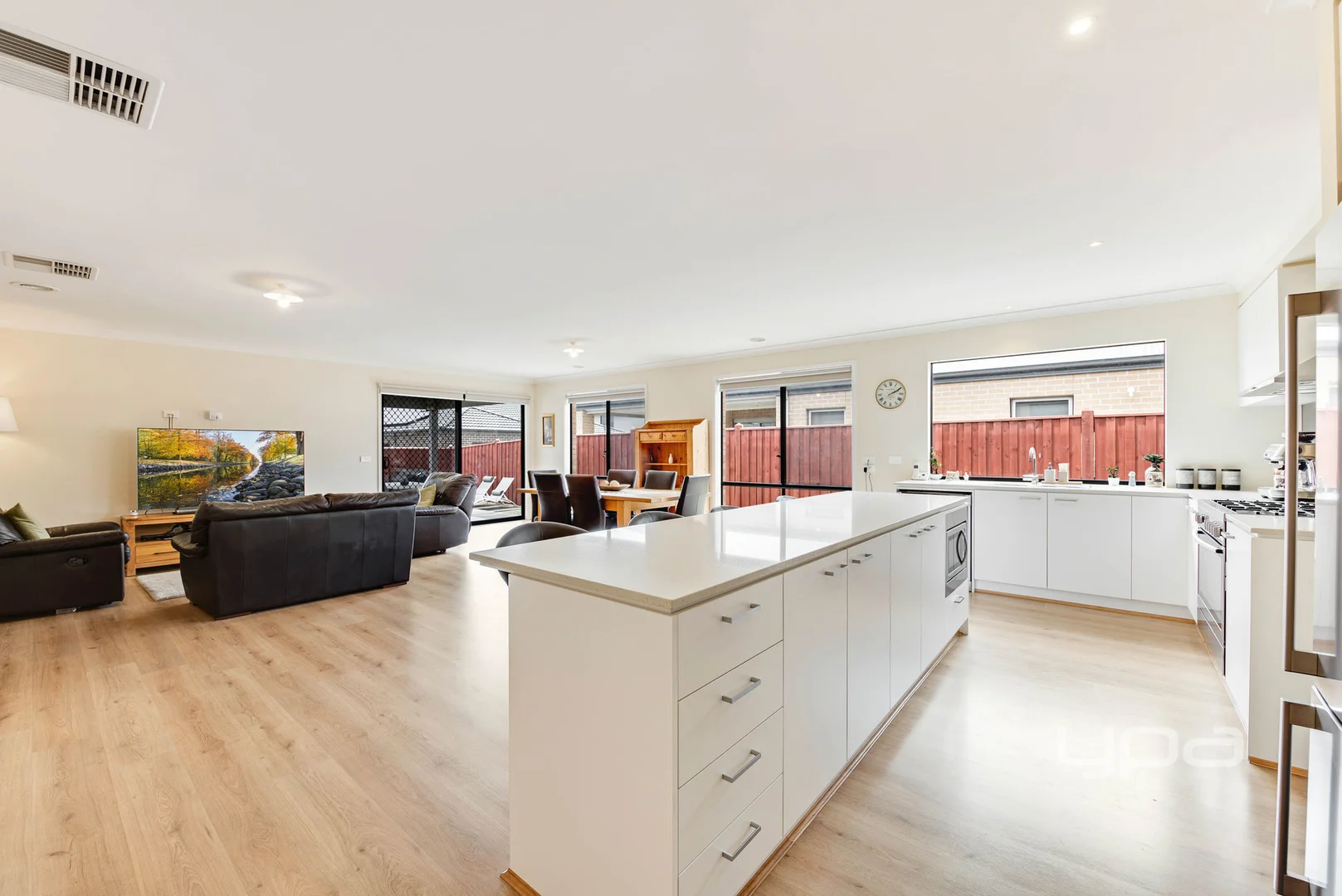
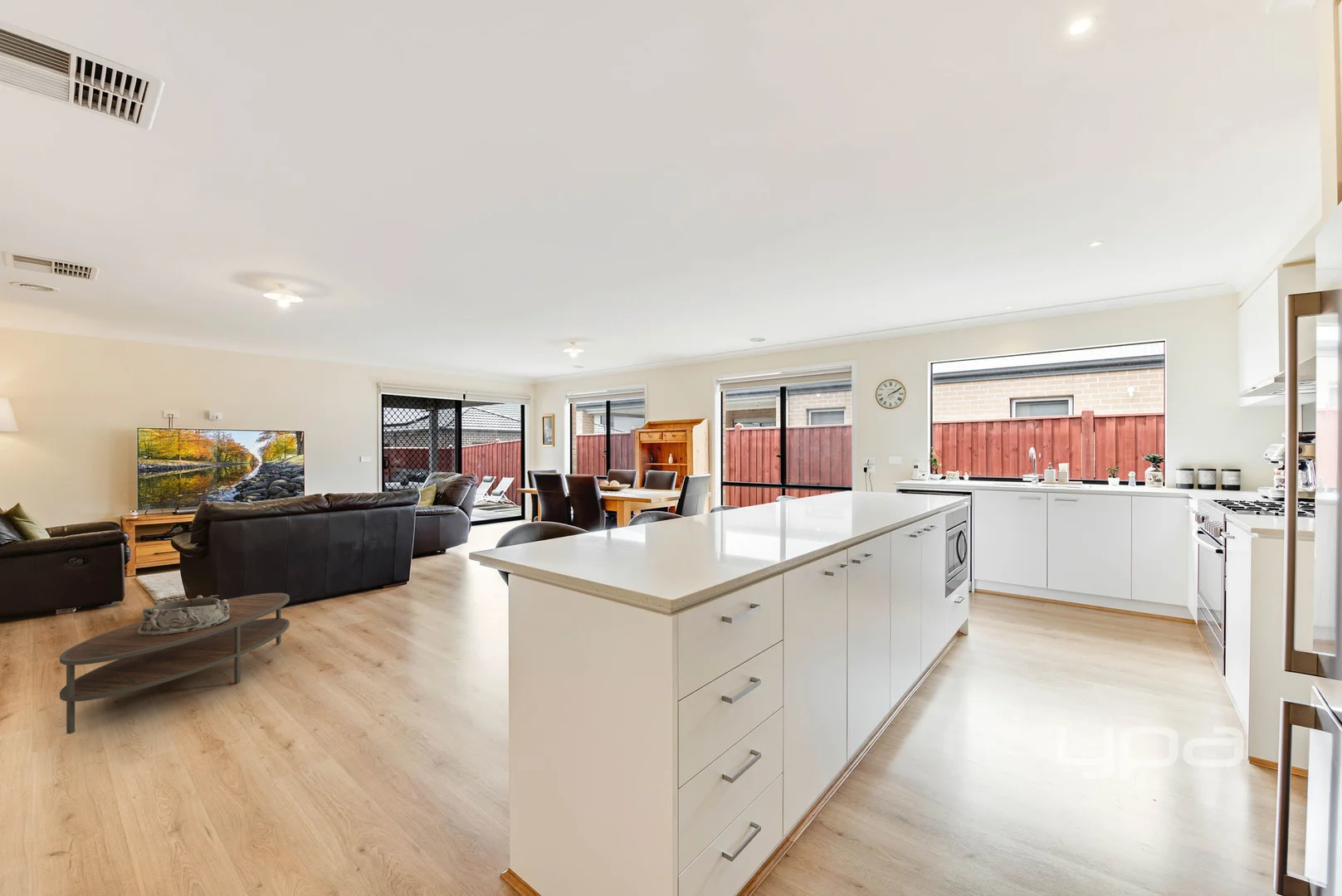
+ coffee table [59,592,290,735]
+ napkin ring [137,594,230,635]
